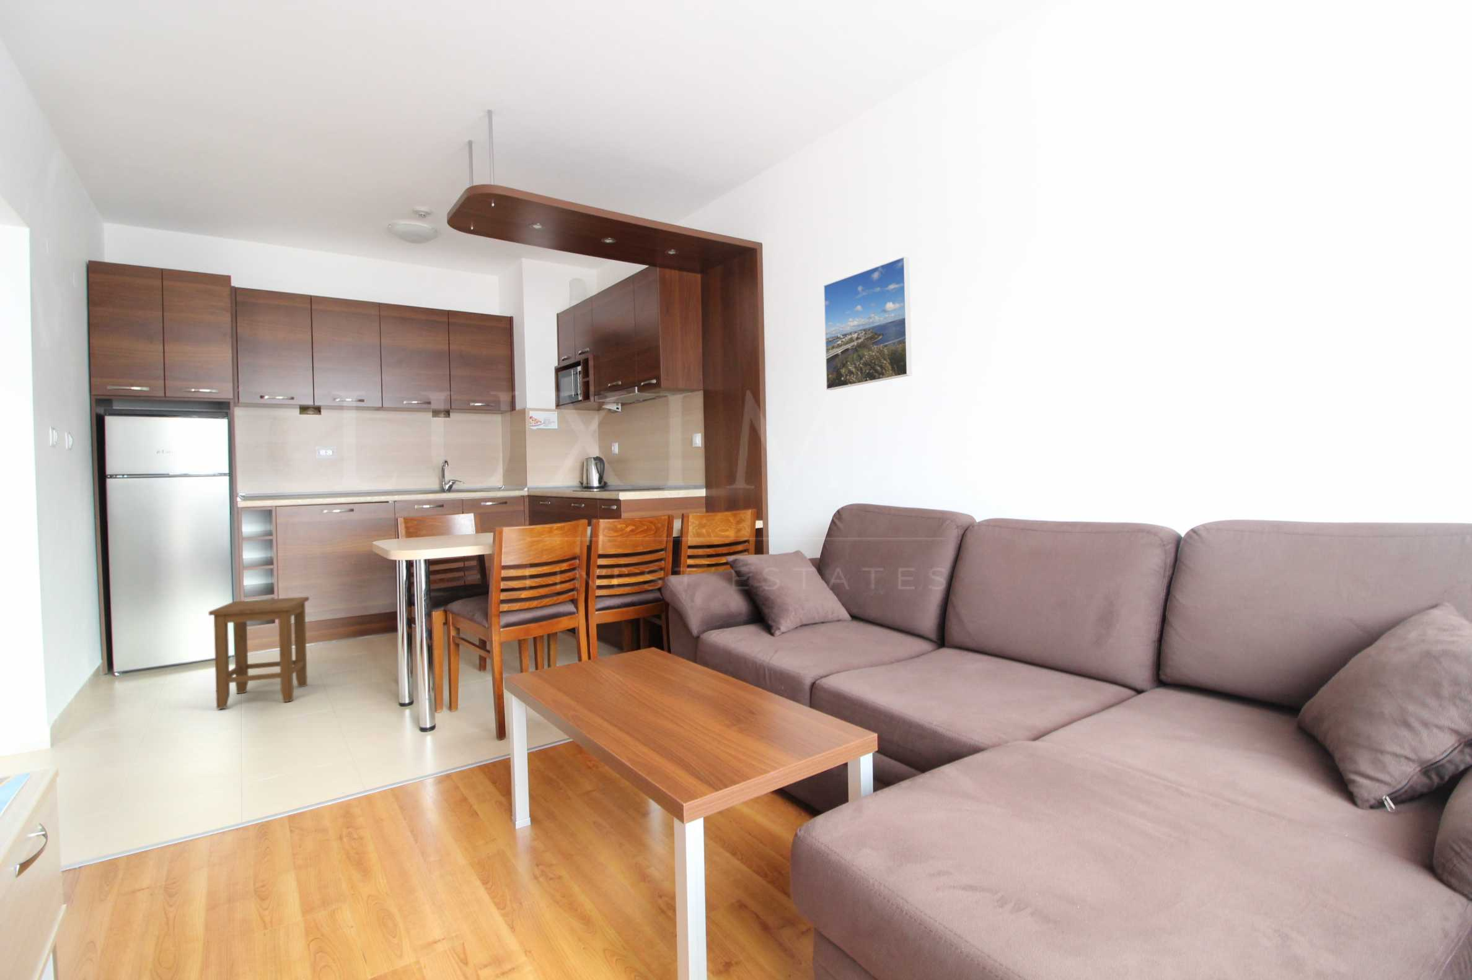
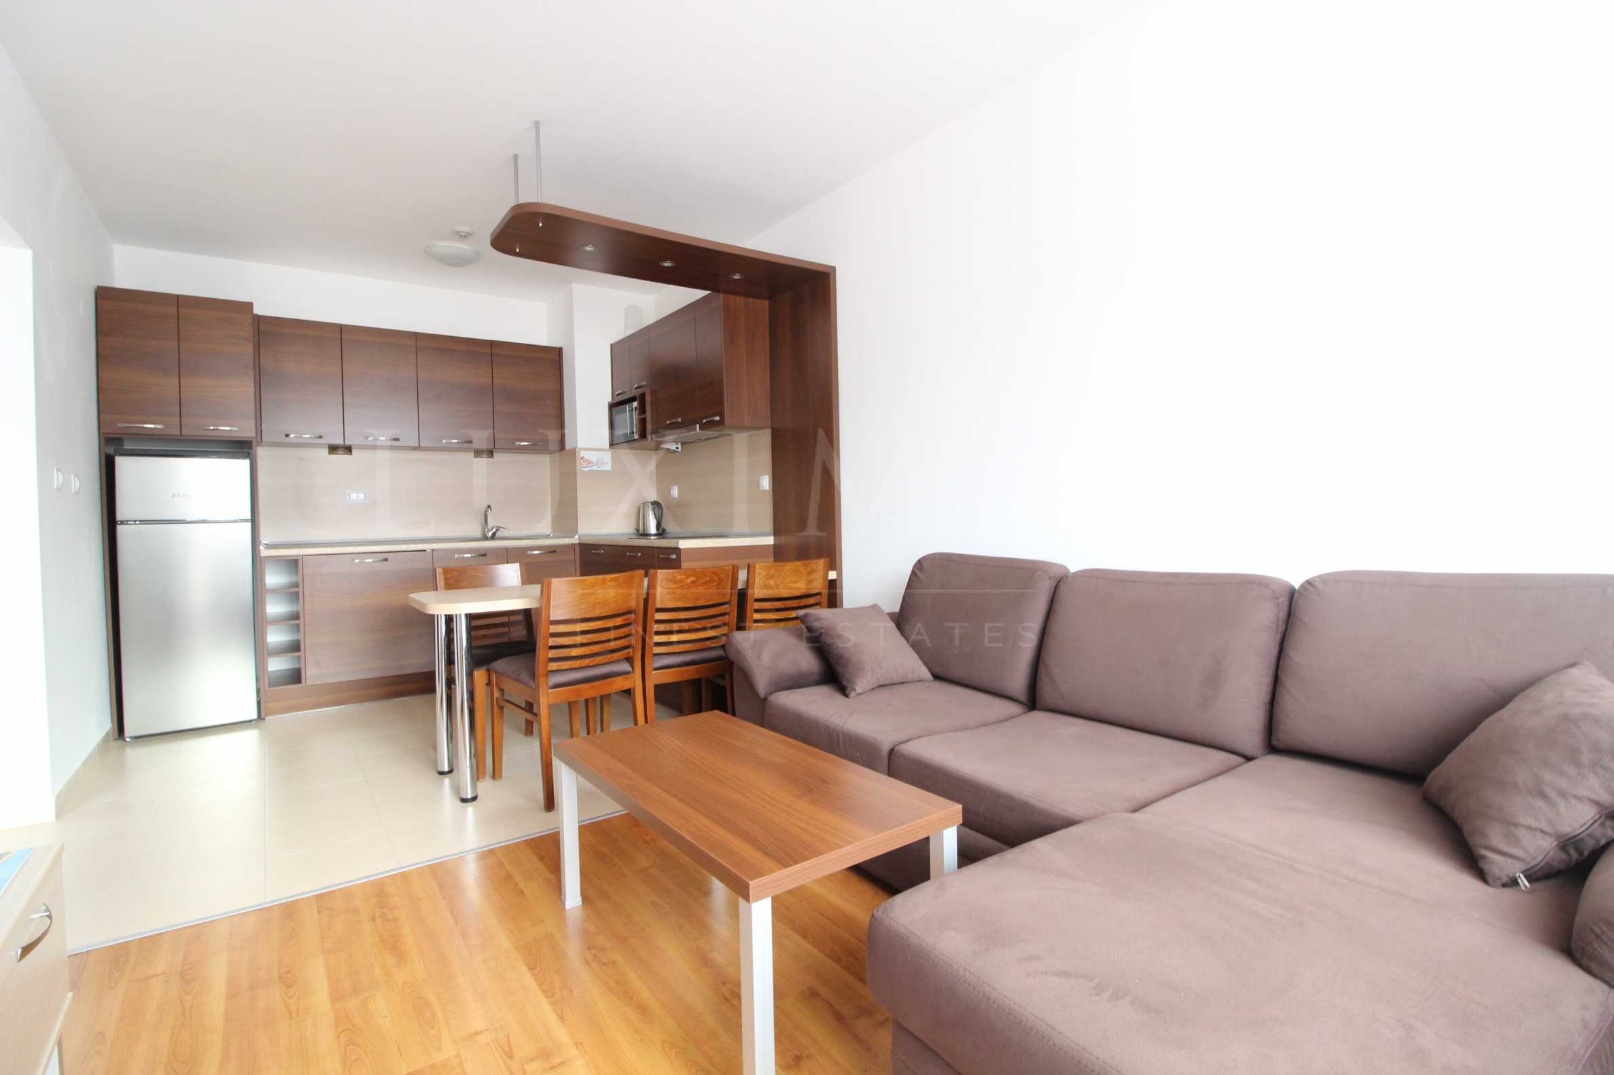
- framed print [823,256,913,390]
- stool [208,596,310,710]
